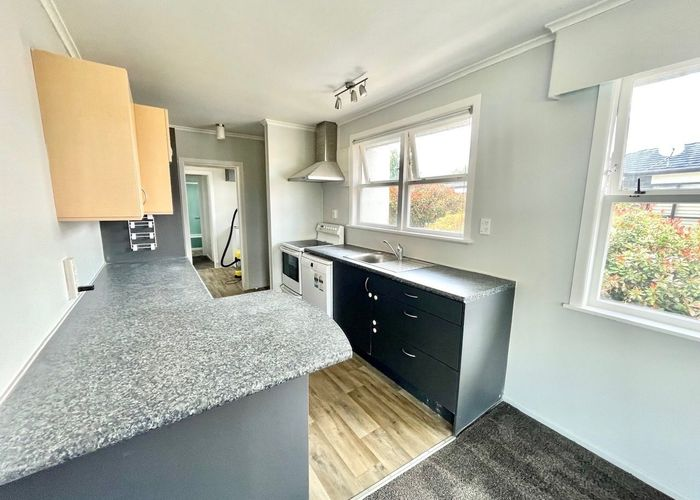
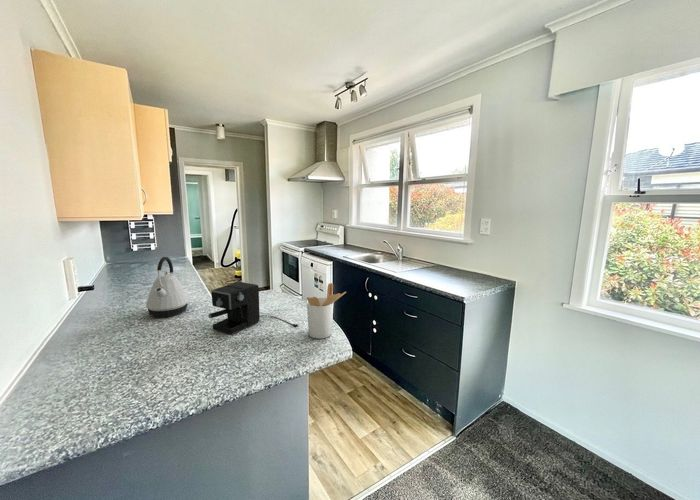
+ coffee maker [207,281,300,335]
+ kettle [145,256,189,318]
+ utensil holder [306,282,347,340]
